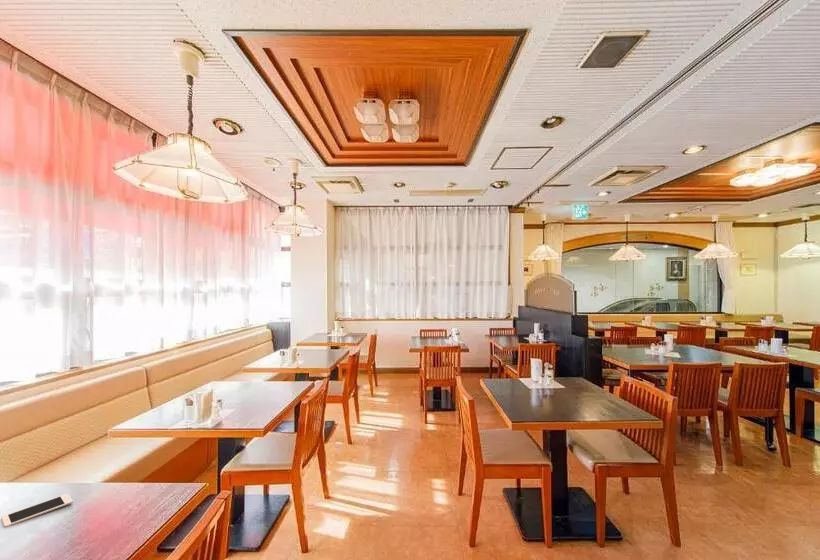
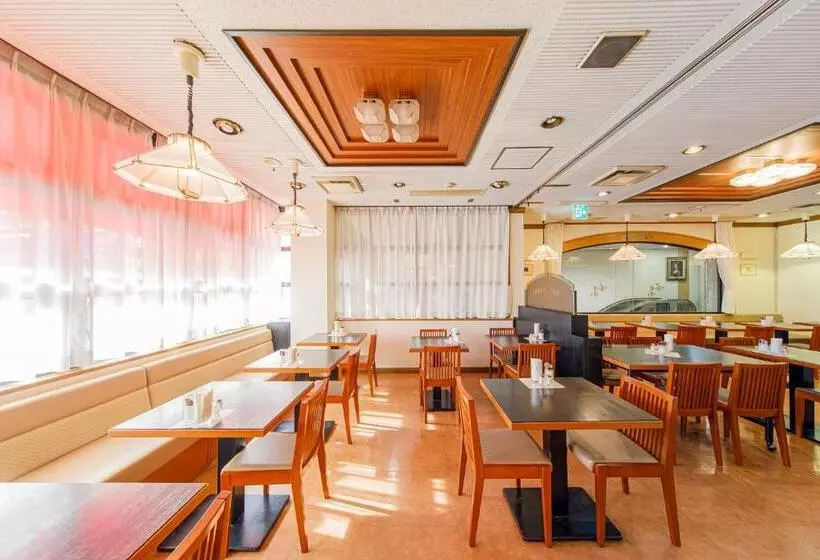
- cell phone [1,493,74,528]
